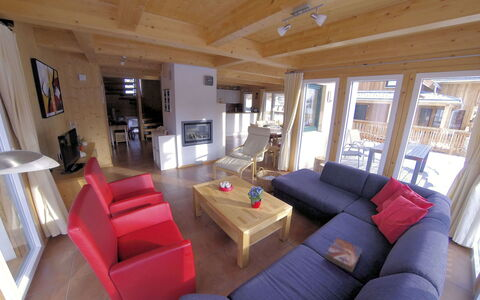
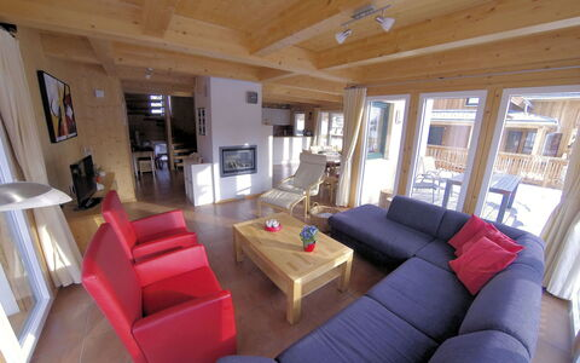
- textbook [324,237,363,273]
